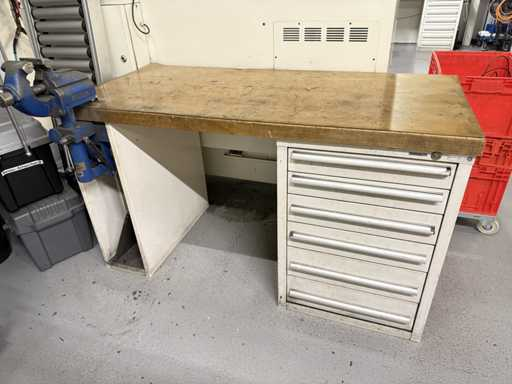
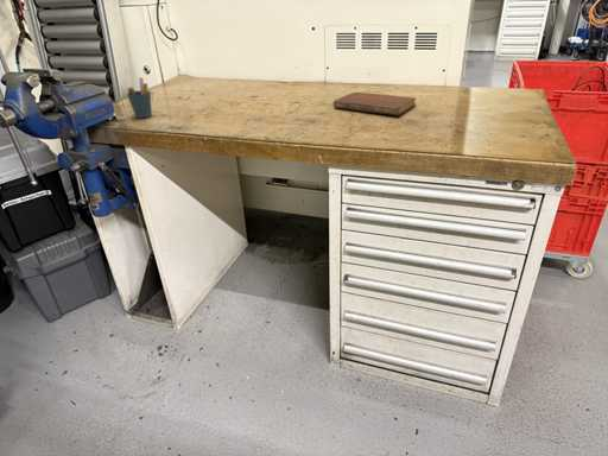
+ pen holder [126,77,153,119]
+ notebook [332,91,417,116]
